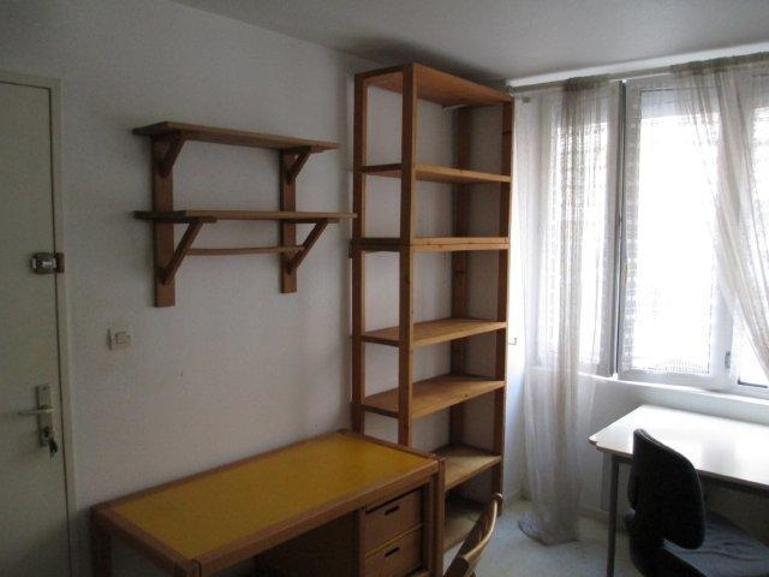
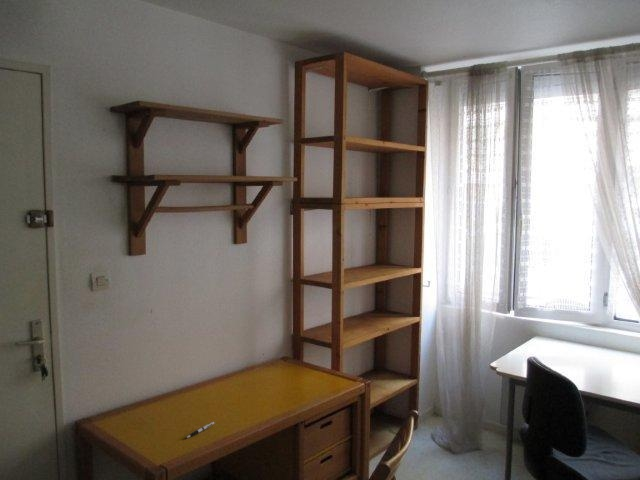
+ pen [185,421,215,439]
